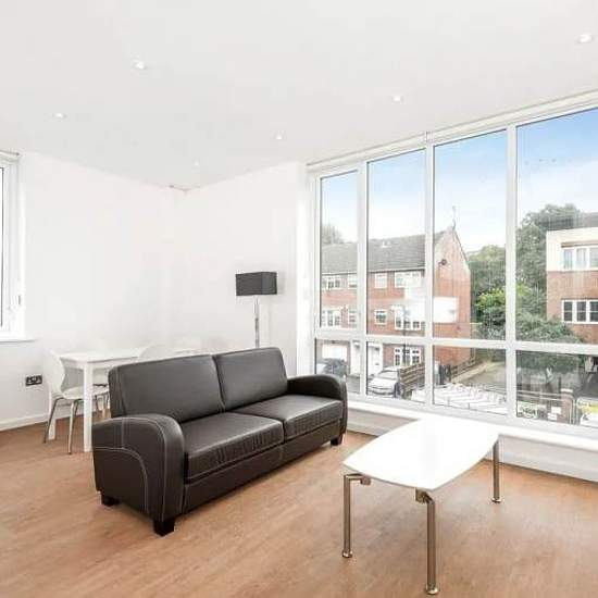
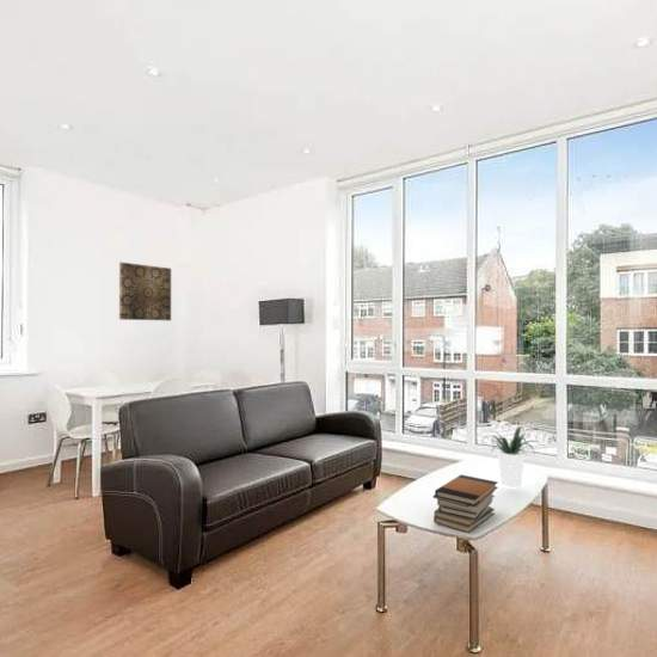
+ book stack [432,473,499,534]
+ potted plant [478,425,548,489]
+ wall art [118,262,172,321]
